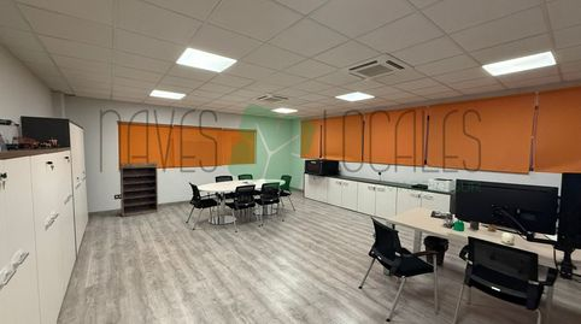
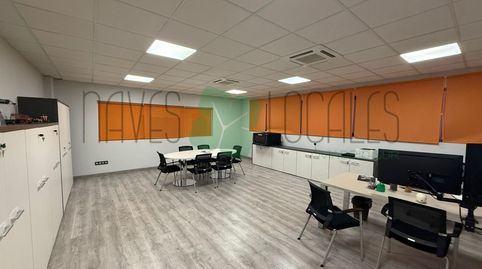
- bookshelf [119,161,159,218]
